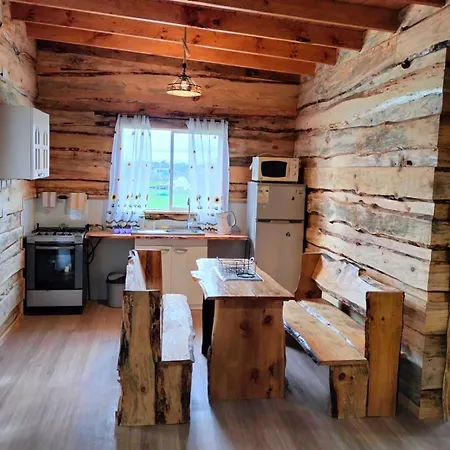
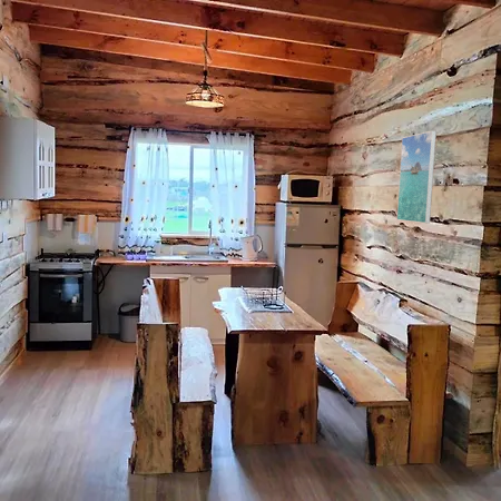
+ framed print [396,129,438,225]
